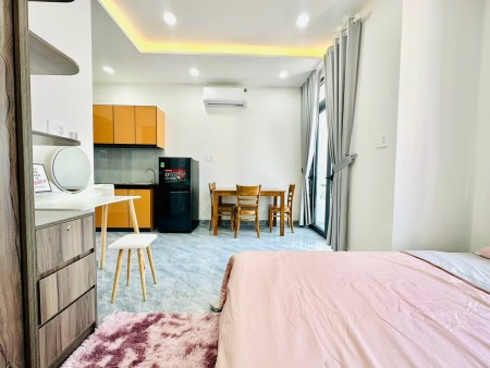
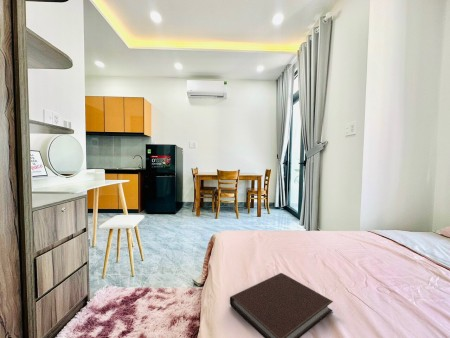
+ notebook [229,272,334,338]
